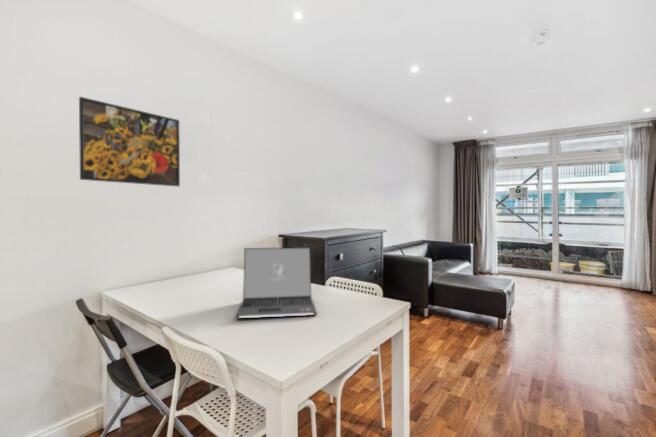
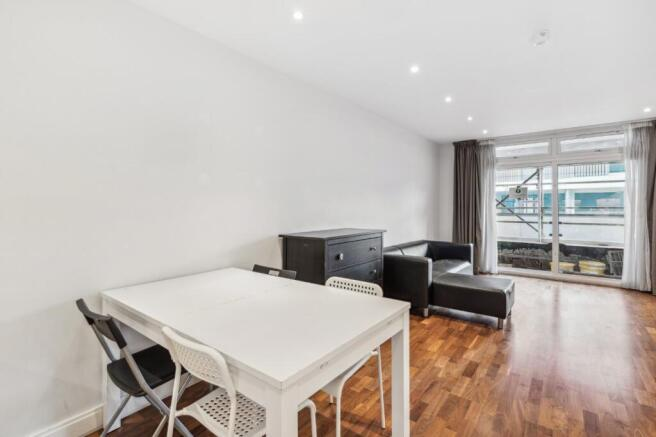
- laptop [235,246,318,320]
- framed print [78,96,181,187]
